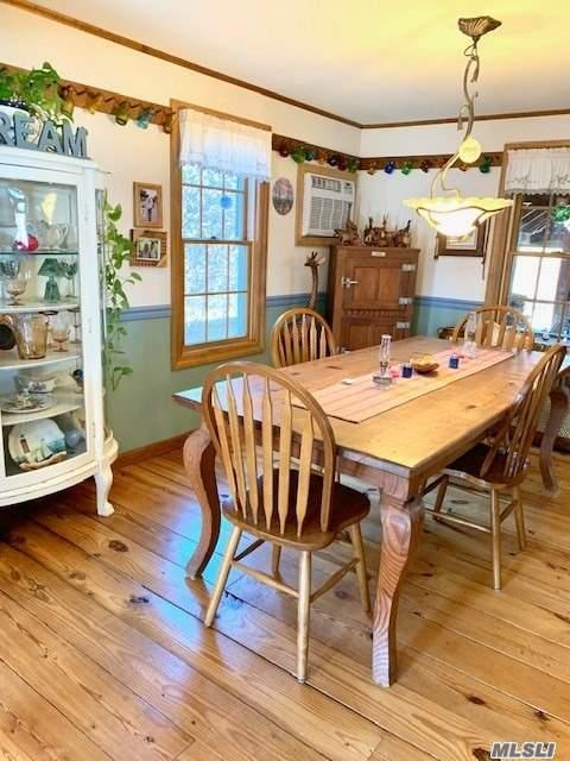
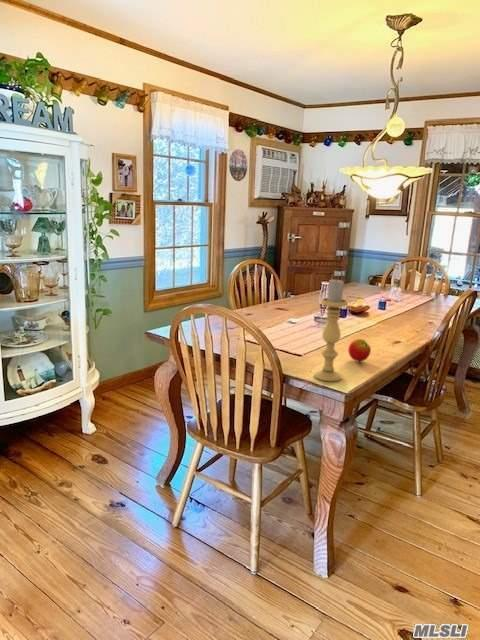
+ apple [347,338,372,362]
+ candle holder [313,277,349,383]
